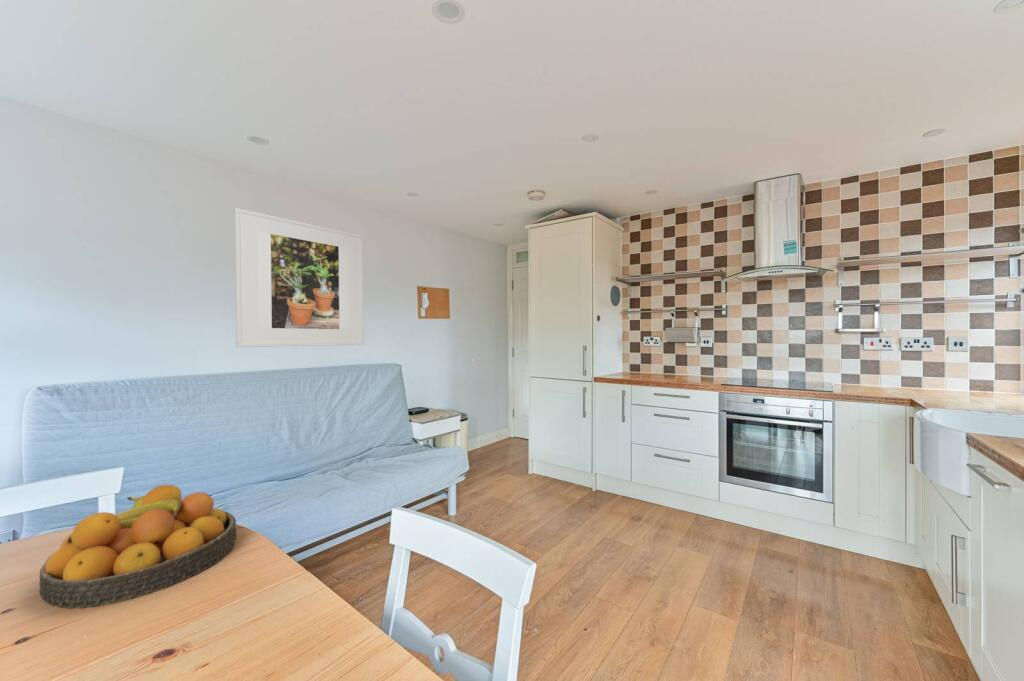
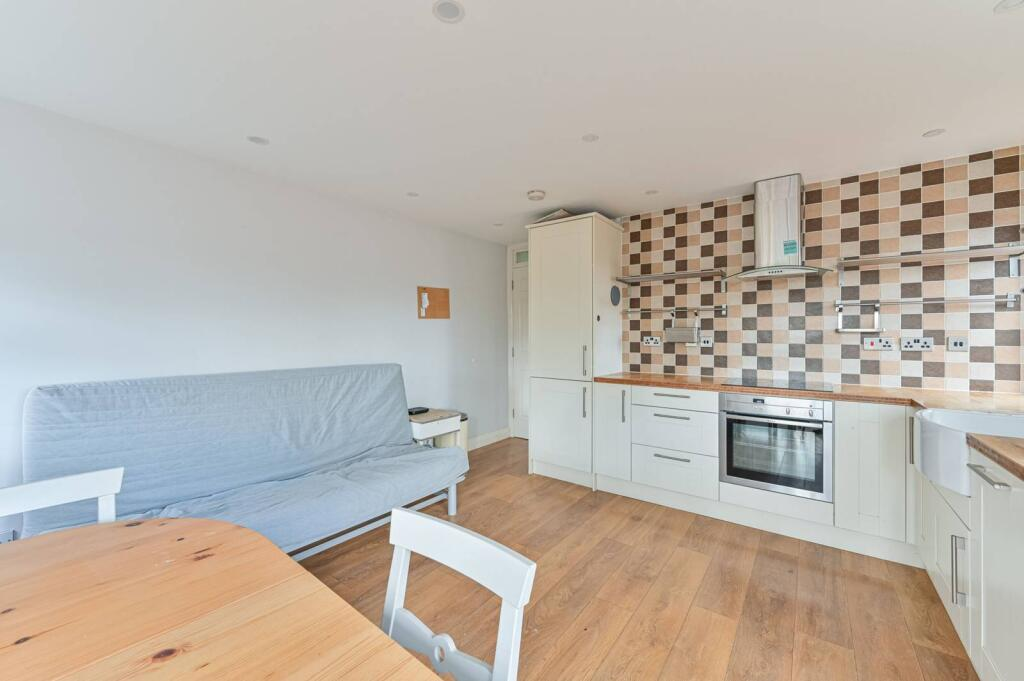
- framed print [234,207,365,348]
- fruit bowl [38,484,237,610]
